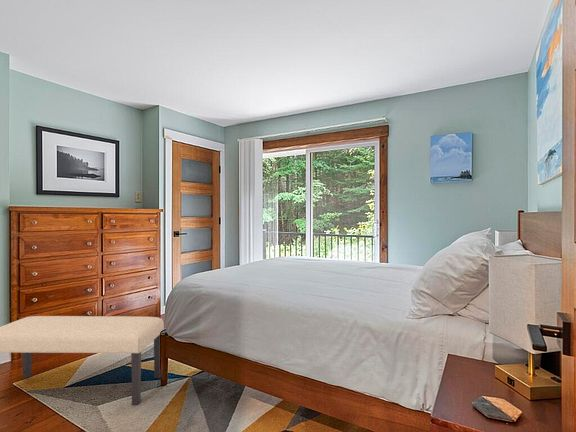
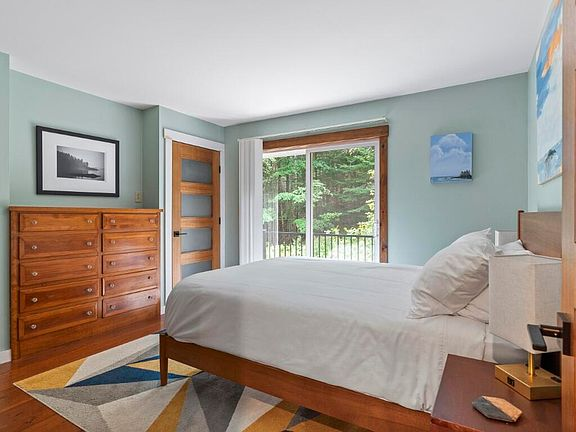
- bench [0,315,165,406]
